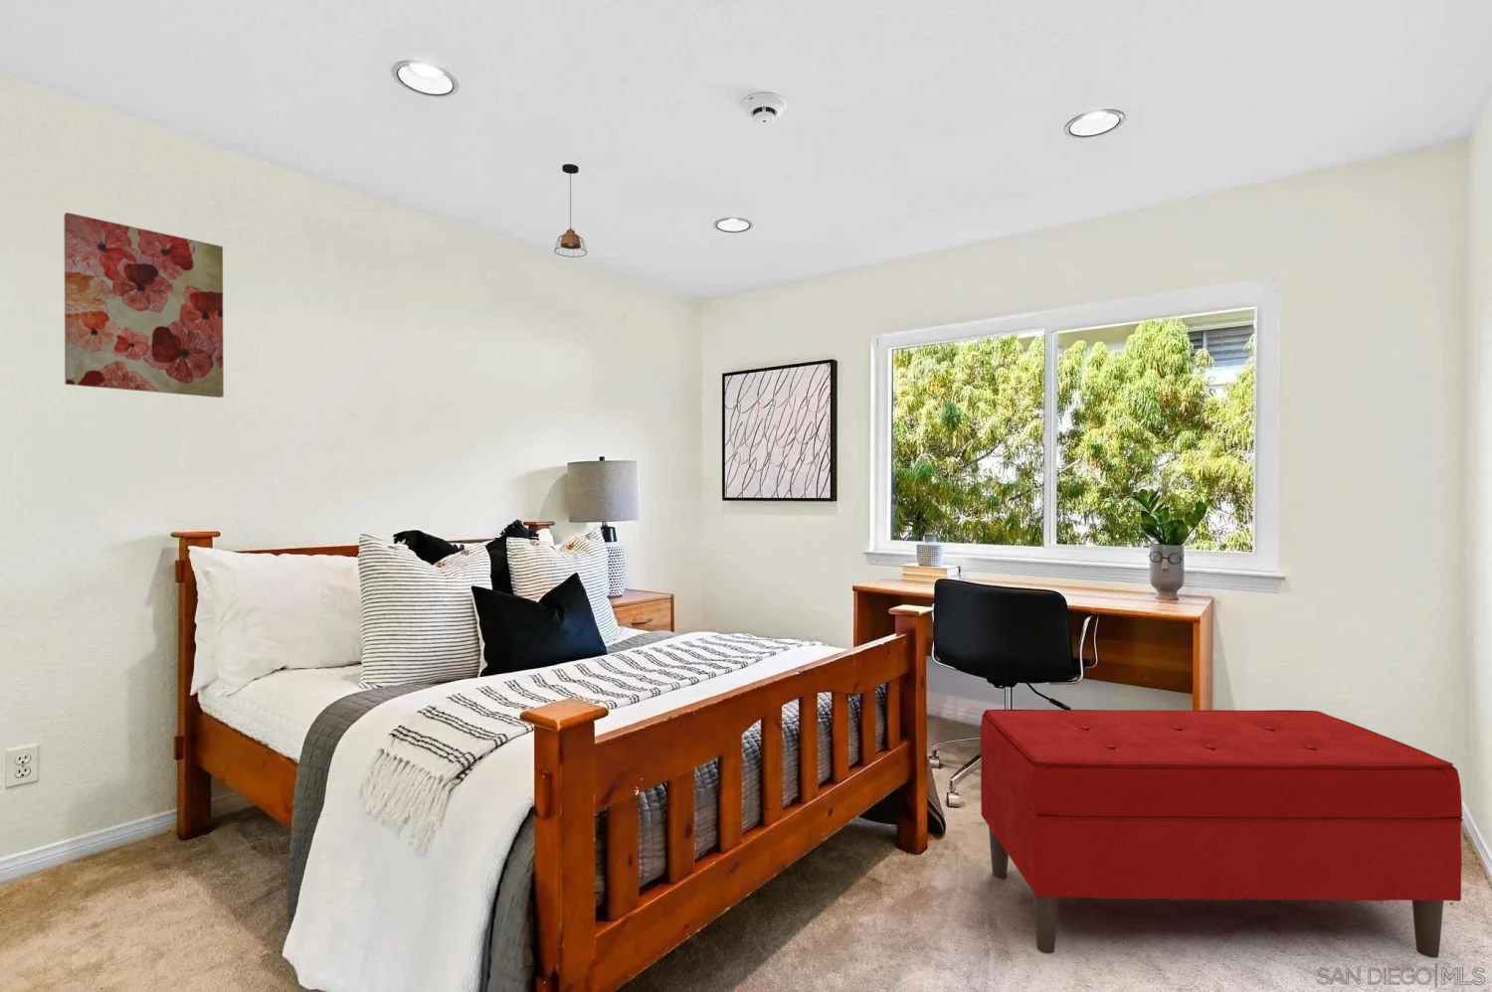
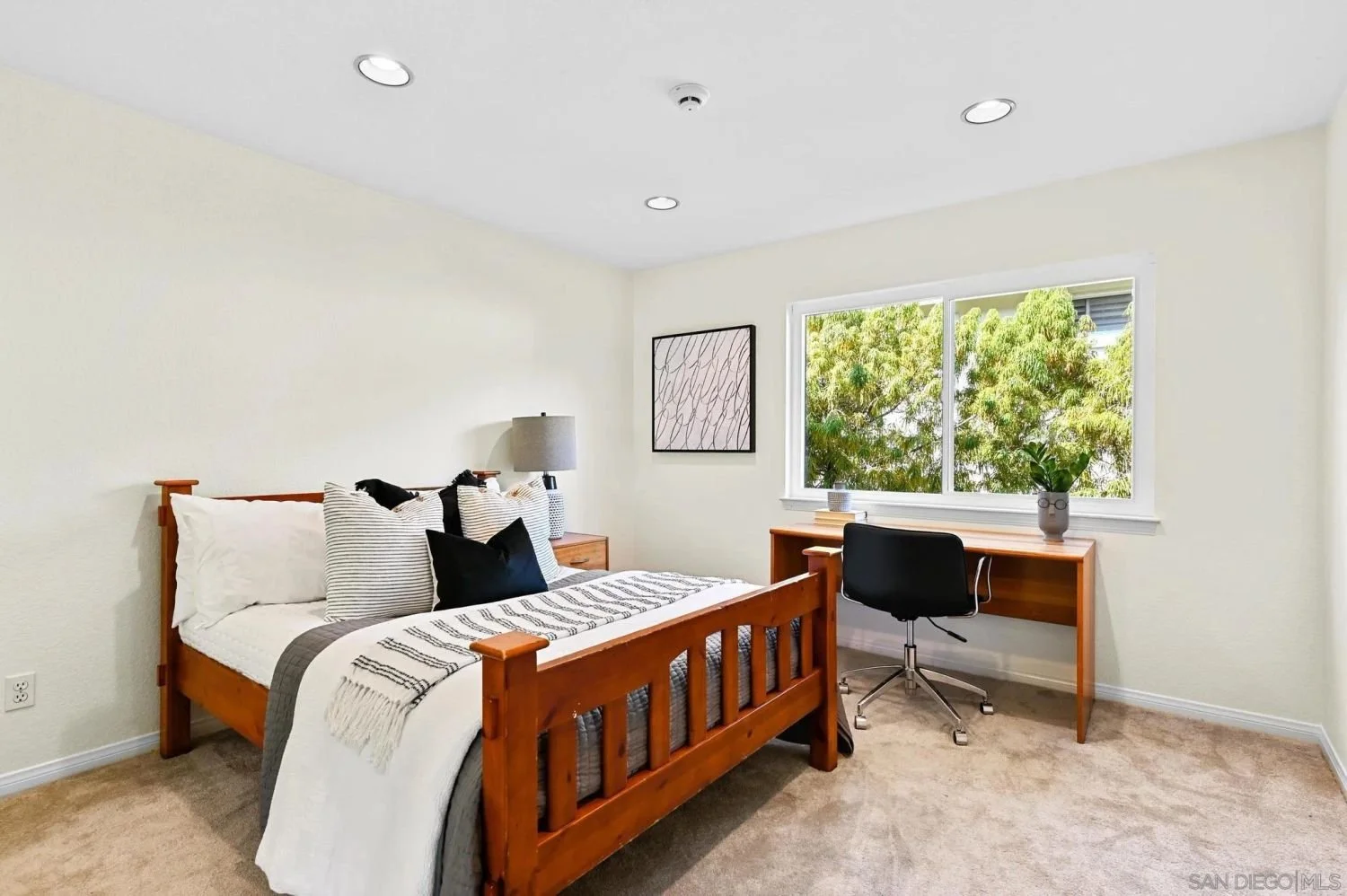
- bench [979,709,1464,959]
- wall art [63,211,225,399]
- pendant light [553,163,588,258]
